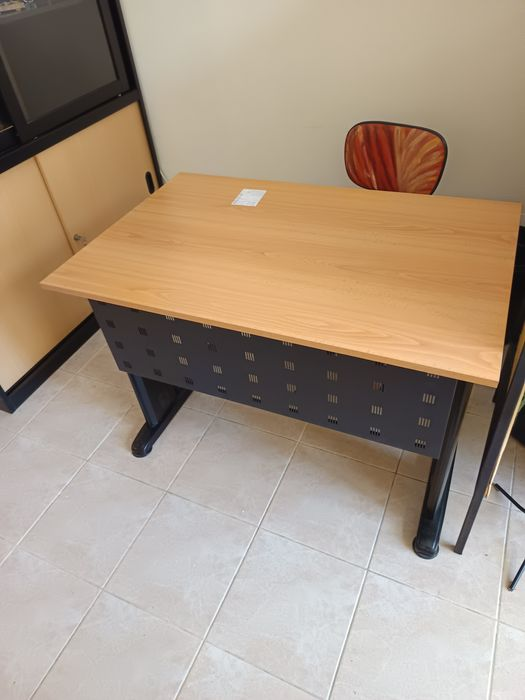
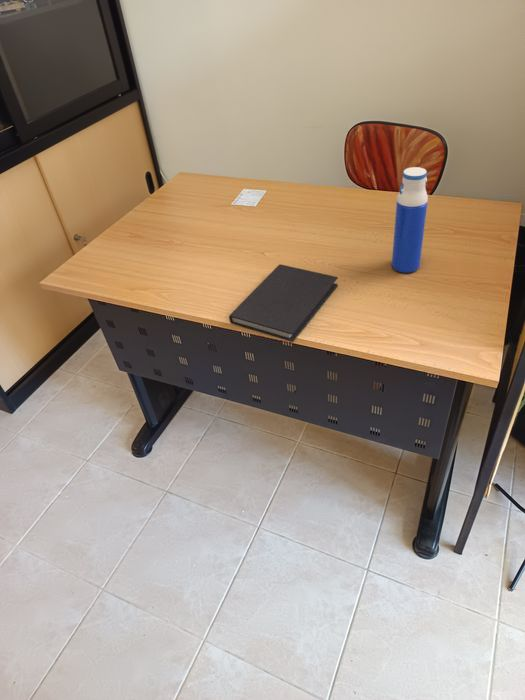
+ diary [228,263,339,343]
+ water bottle [391,166,429,274]
